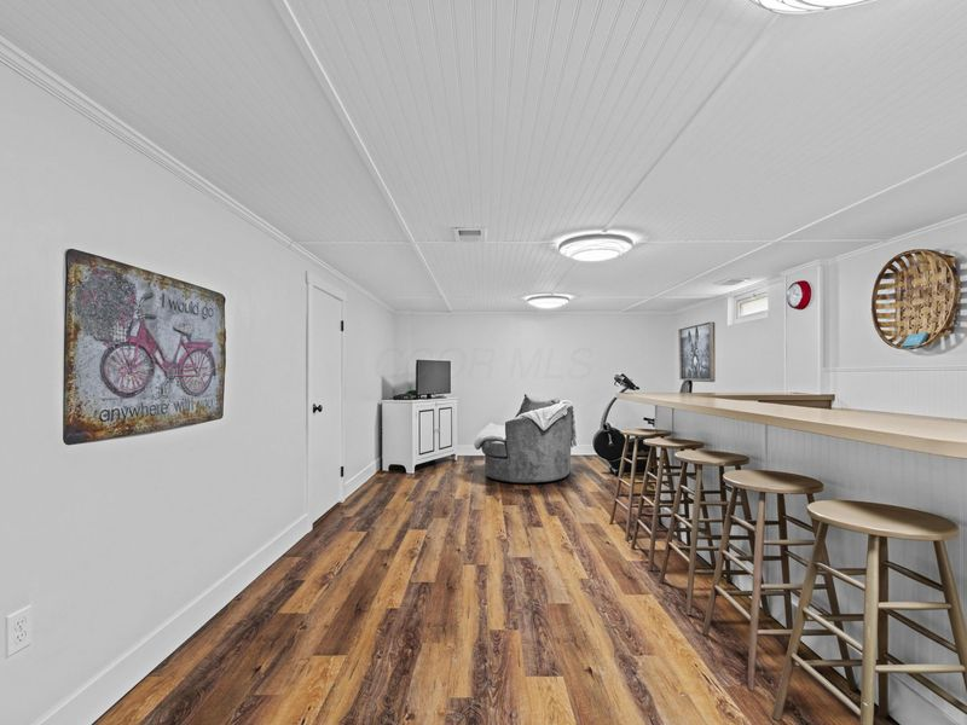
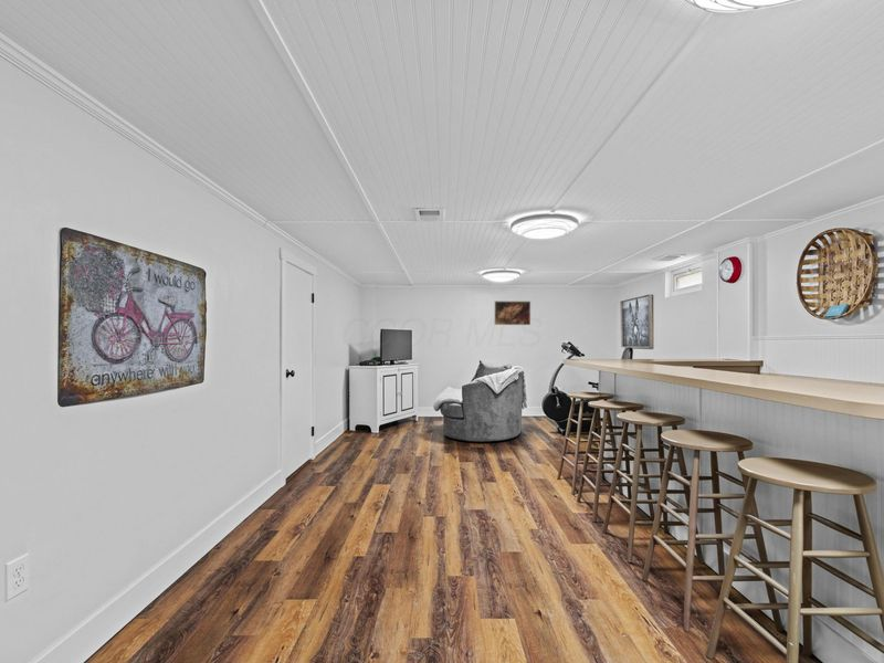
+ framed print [494,301,532,326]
